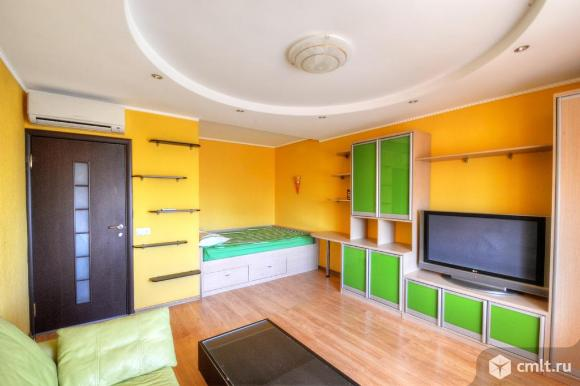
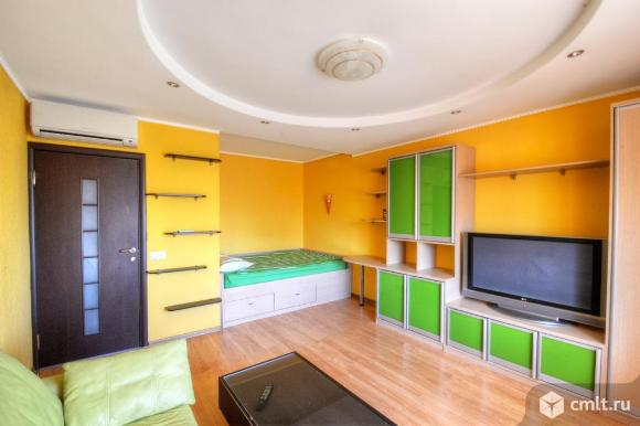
+ remote control [255,382,275,412]
